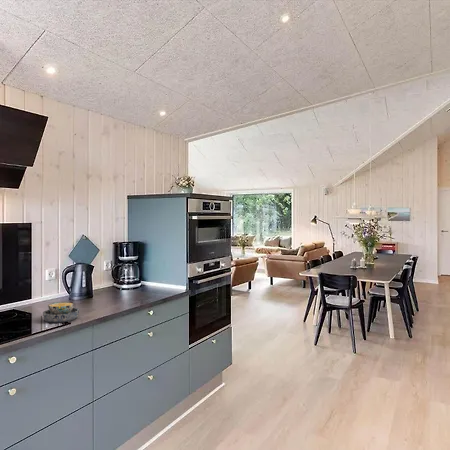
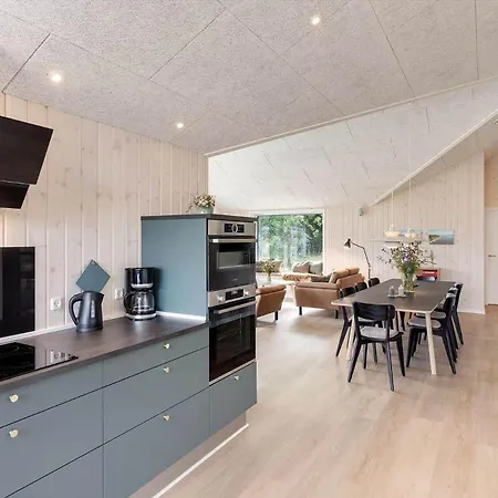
- bowl [42,301,81,324]
